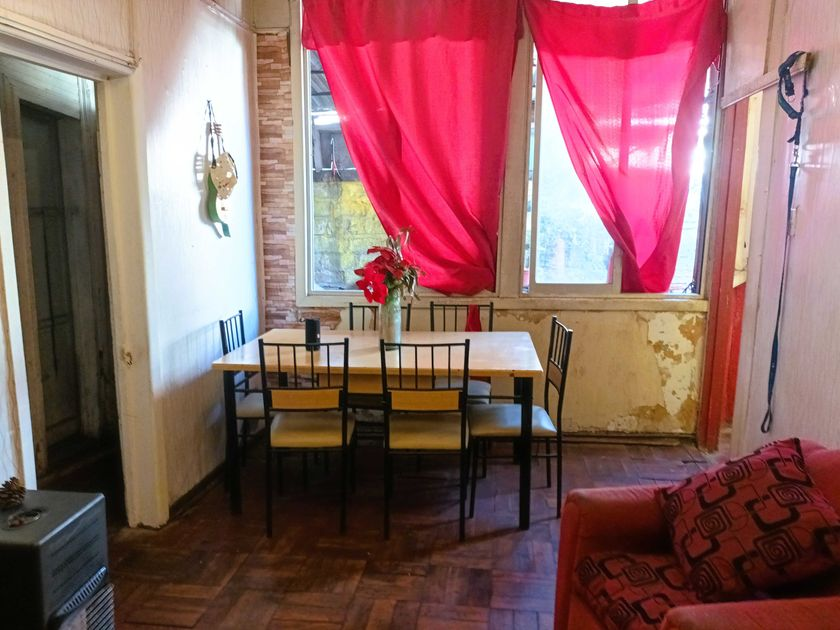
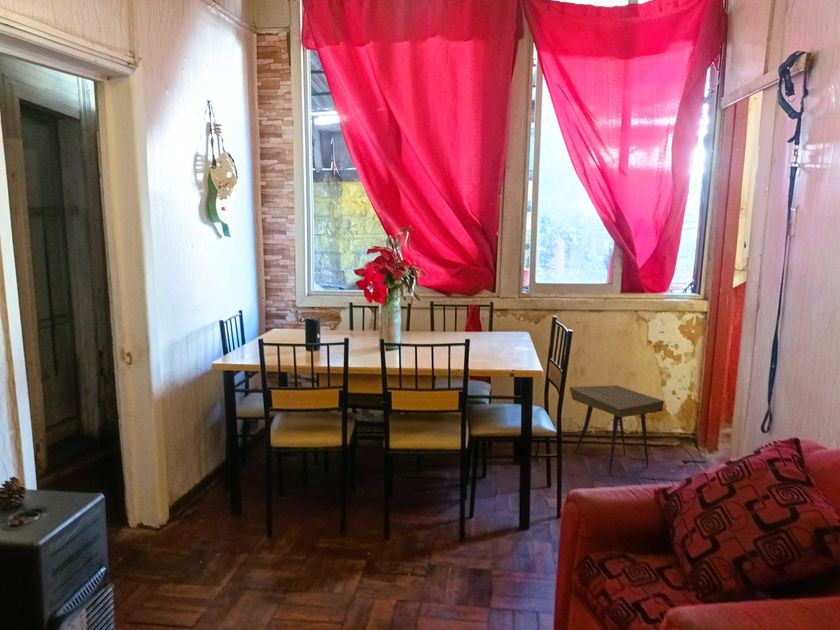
+ side table [569,384,665,475]
